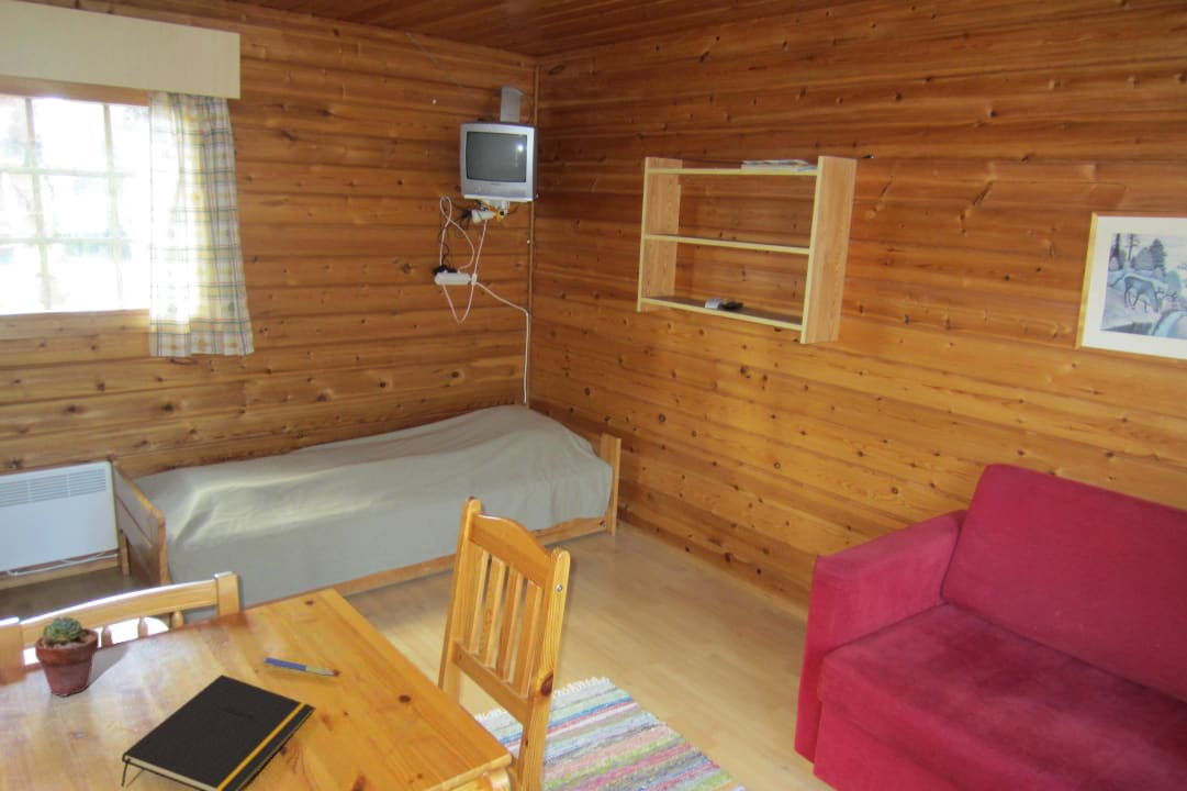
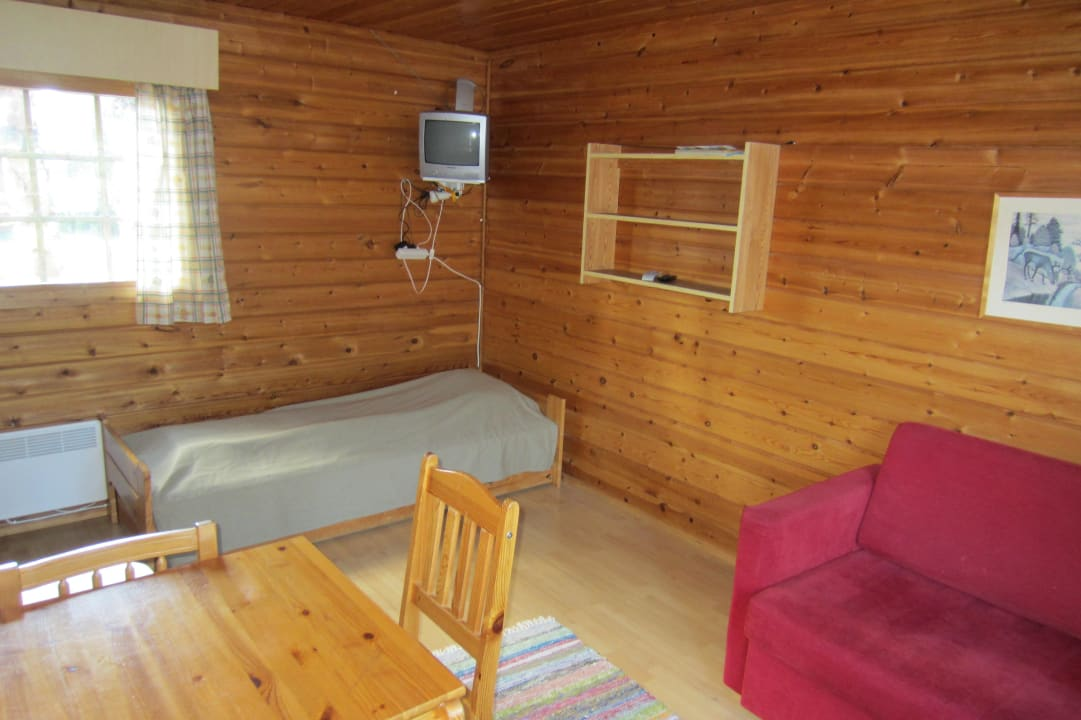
- potted succulent [34,615,100,698]
- notepad [120,673,315,791]
- pen [260,656,336,677]
